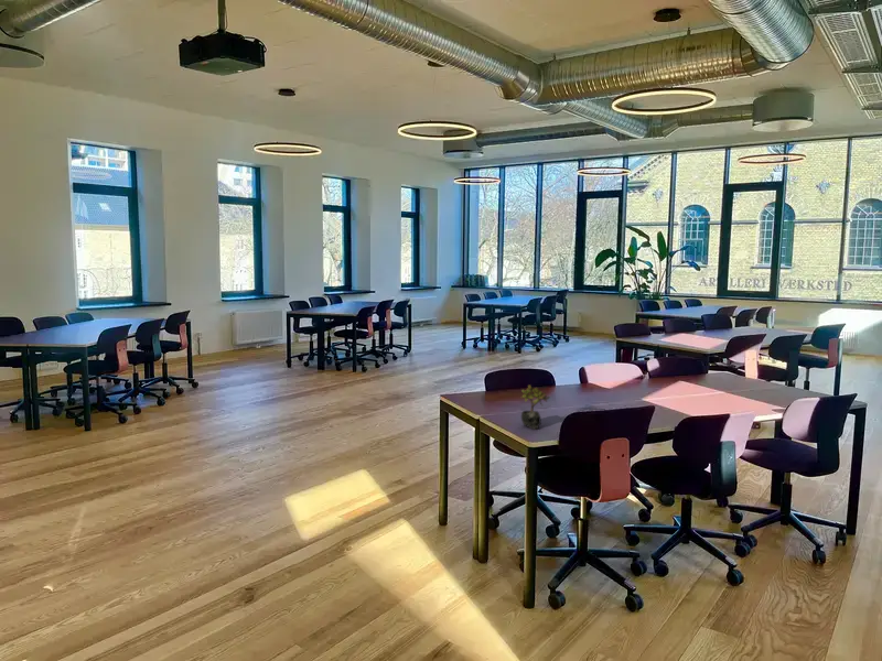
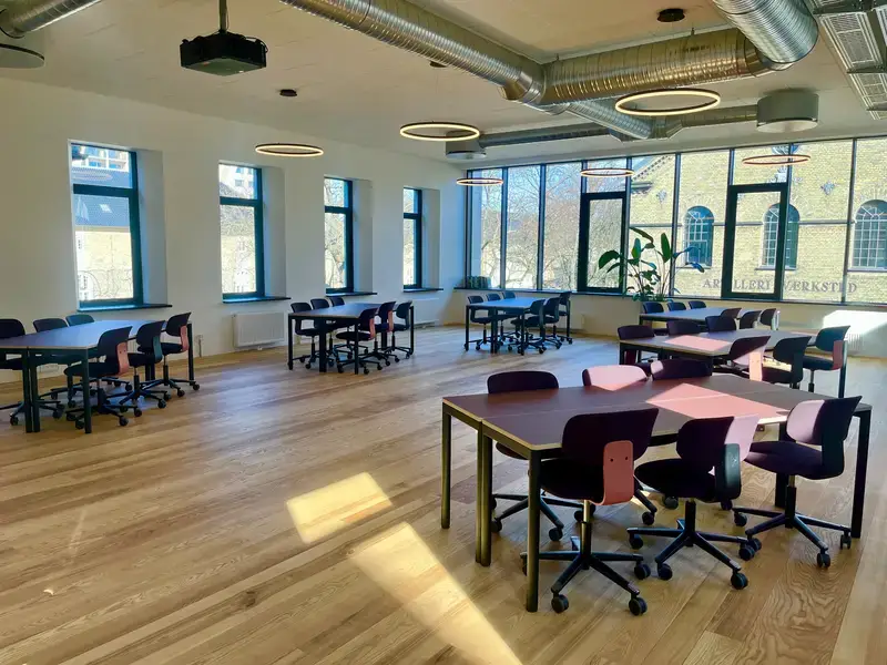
- succulent plant [520,383,551,431]
